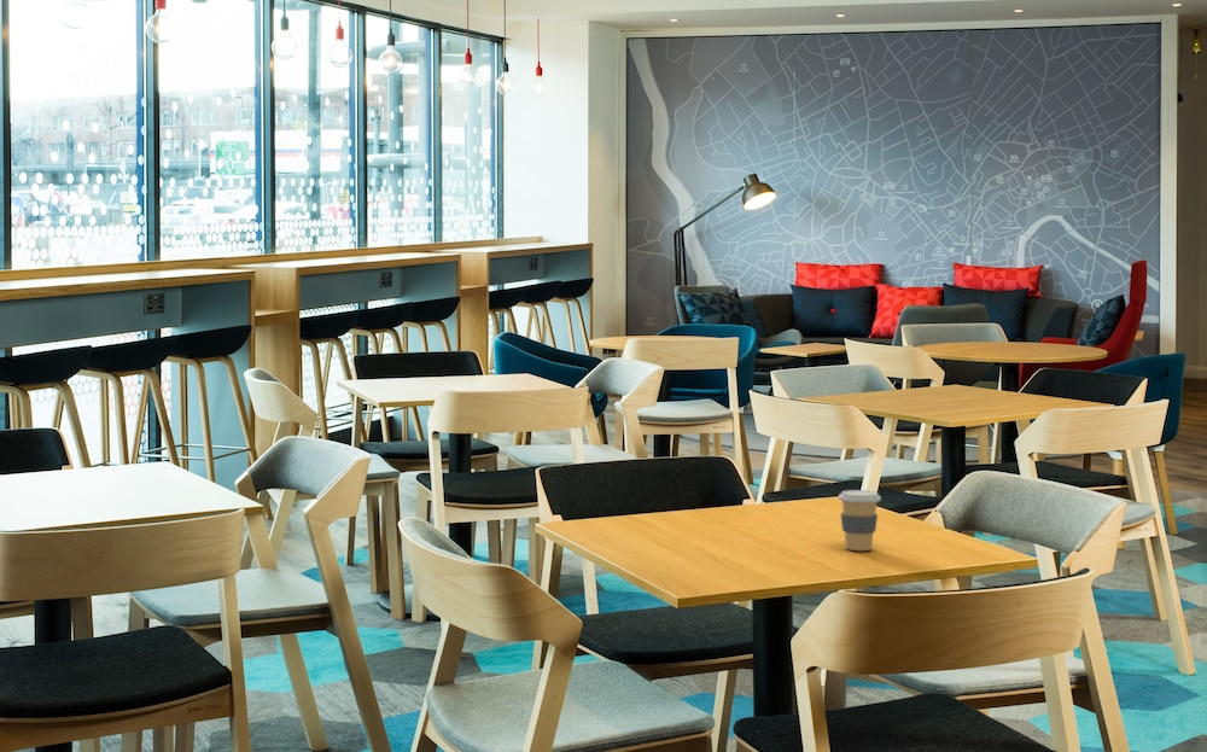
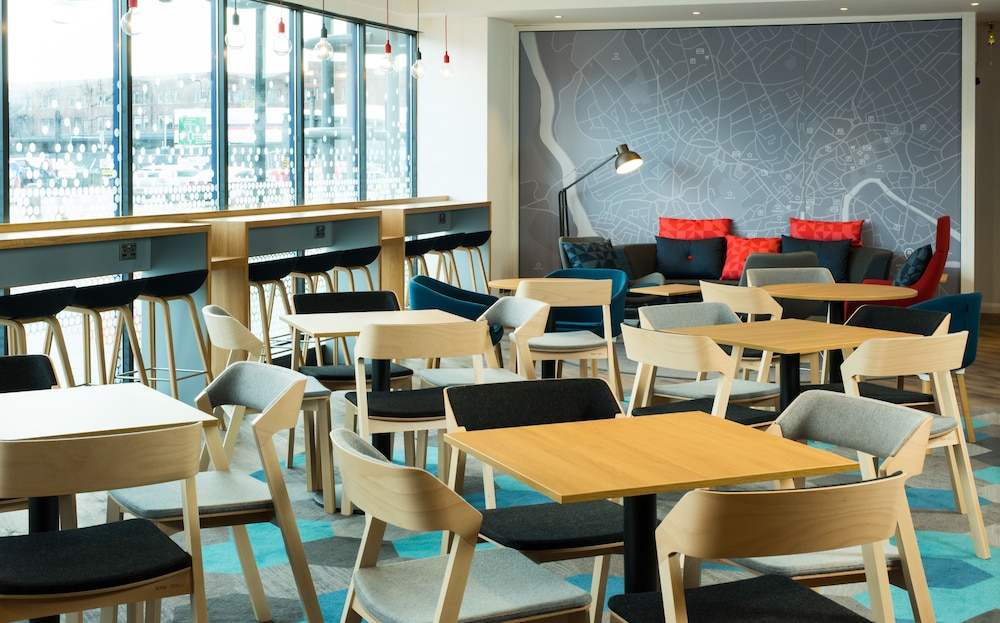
- coffee cup [838,489,882,552]
